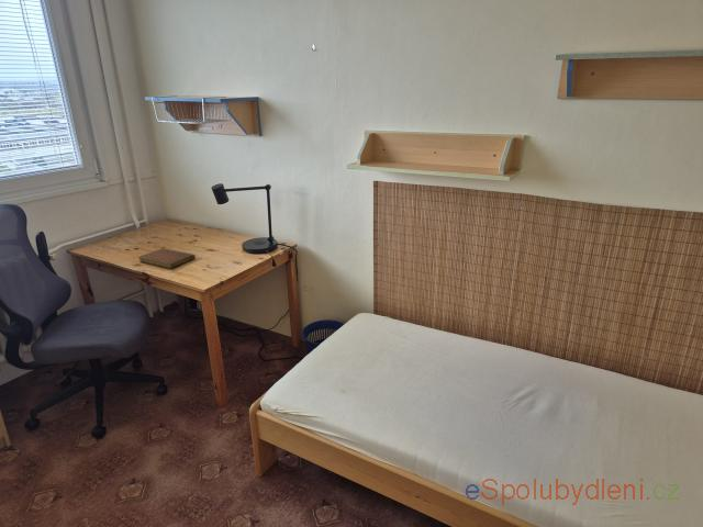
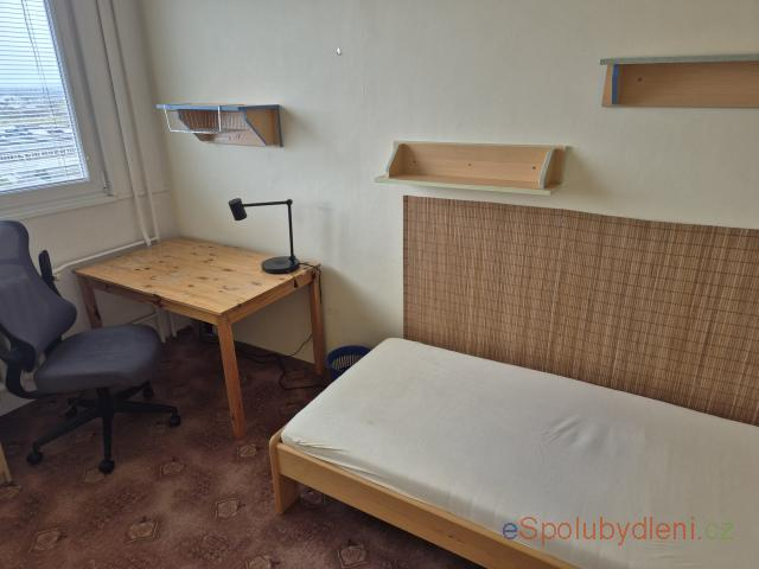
- notebook [137,247,197,269]
